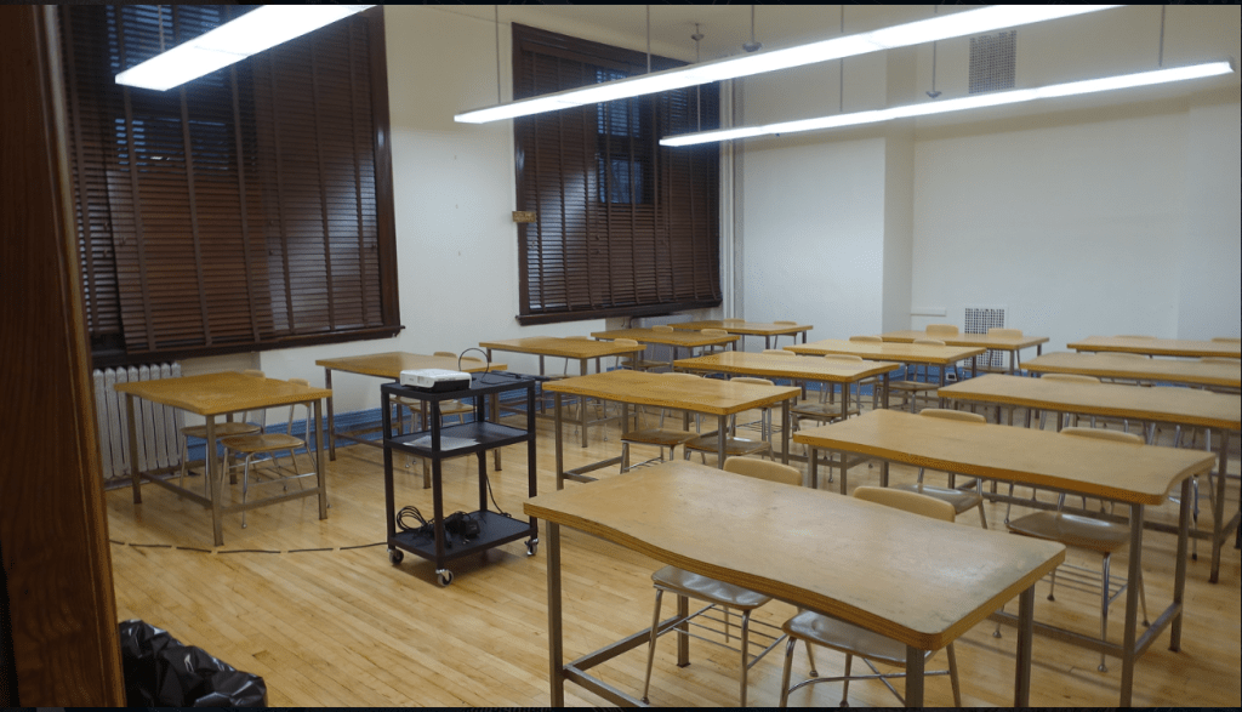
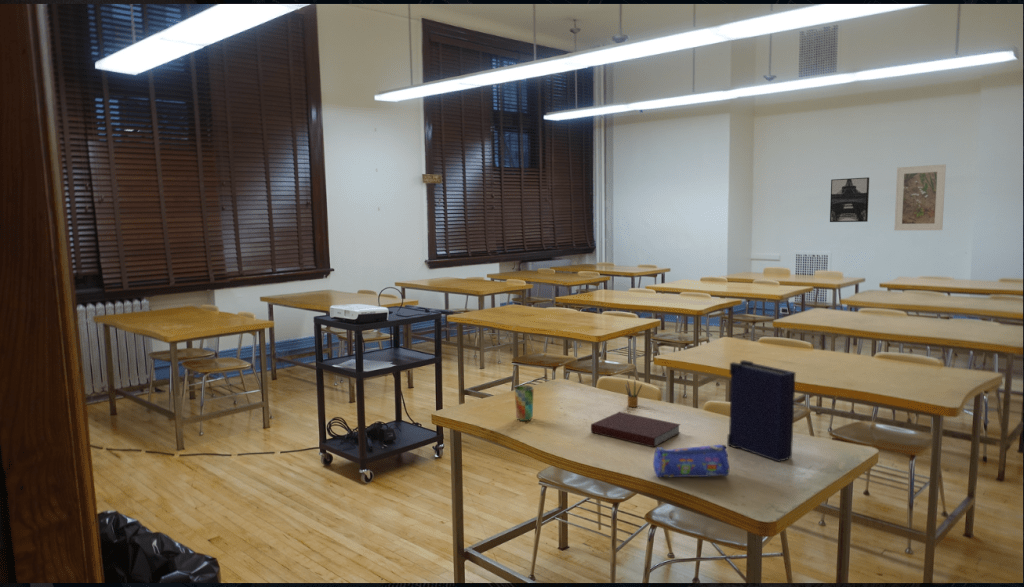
+ book [726,359,797,463]
+ pencil case [652,444,730,478]
+ notebook [590,411,682,448]
+ wall art [829,176,870,223]
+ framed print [893,163,947,231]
+ pencil box [625,380,643,408]
+ cup [514,385,535,422]
